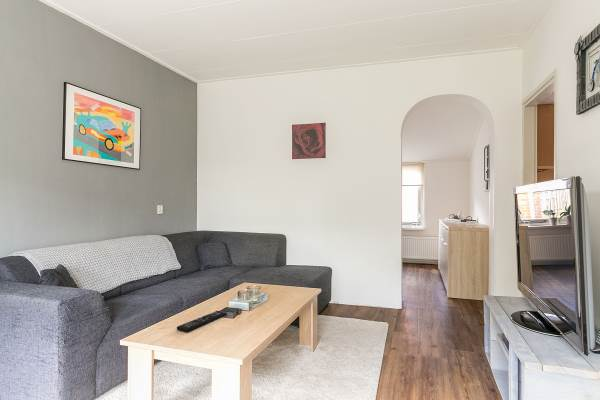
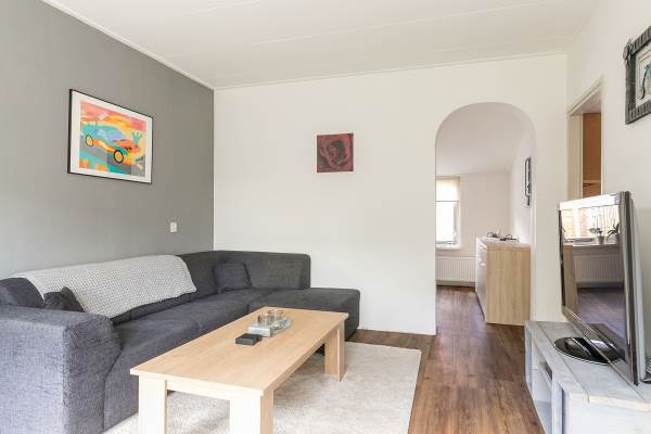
- remote control [176,310,228,333]
